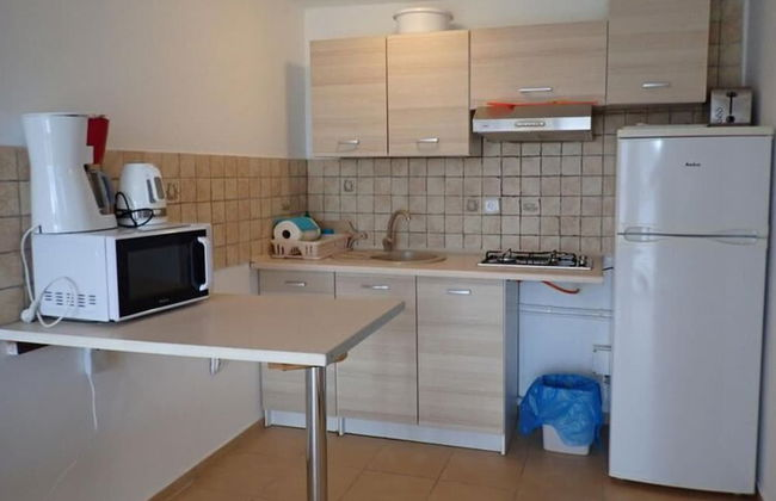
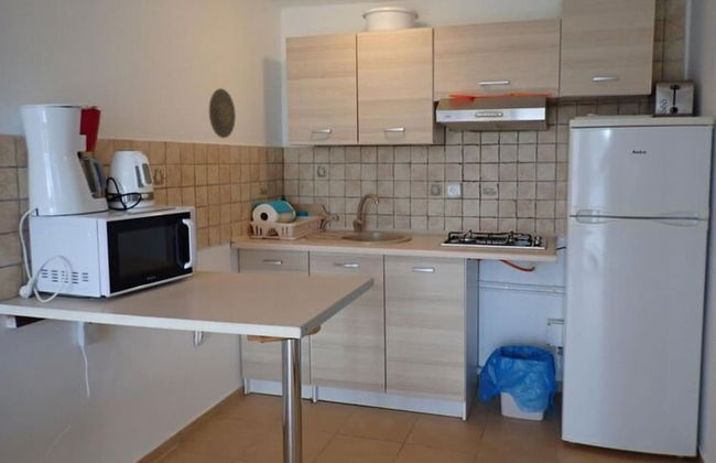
+ decorative plate [208,87,237,139]
